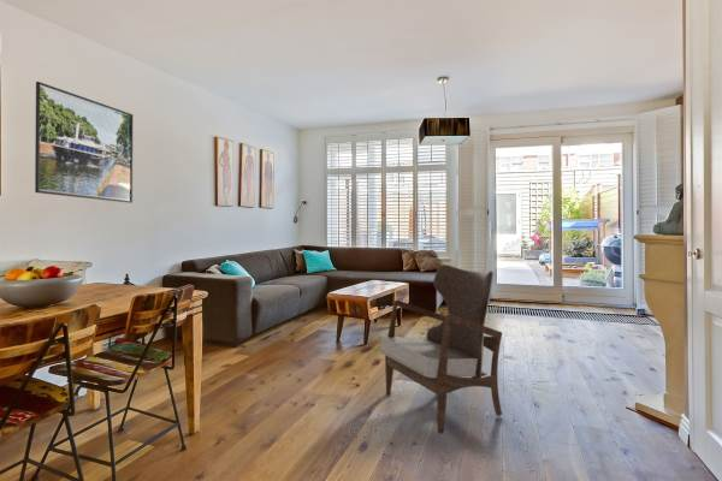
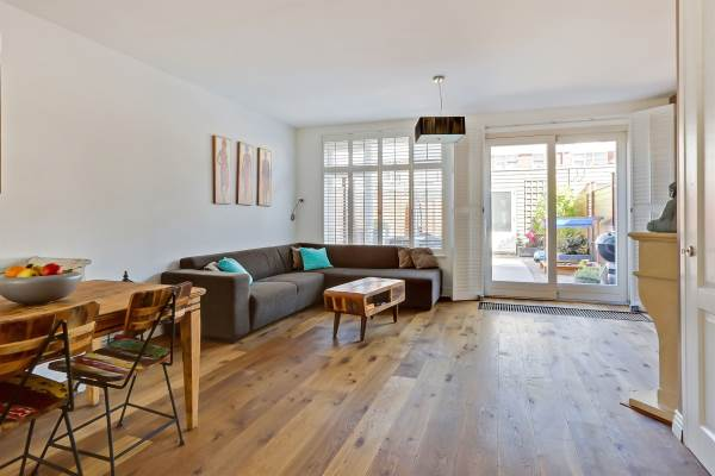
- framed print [34,81,134,204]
- armchair [379,263,503,435]
